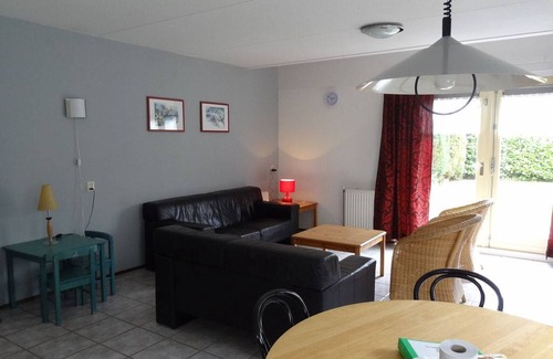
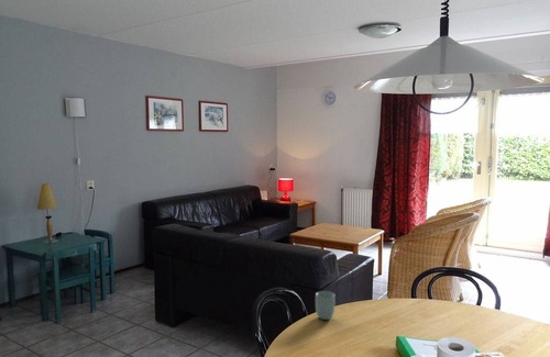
+ cup [315,290,336,321]
